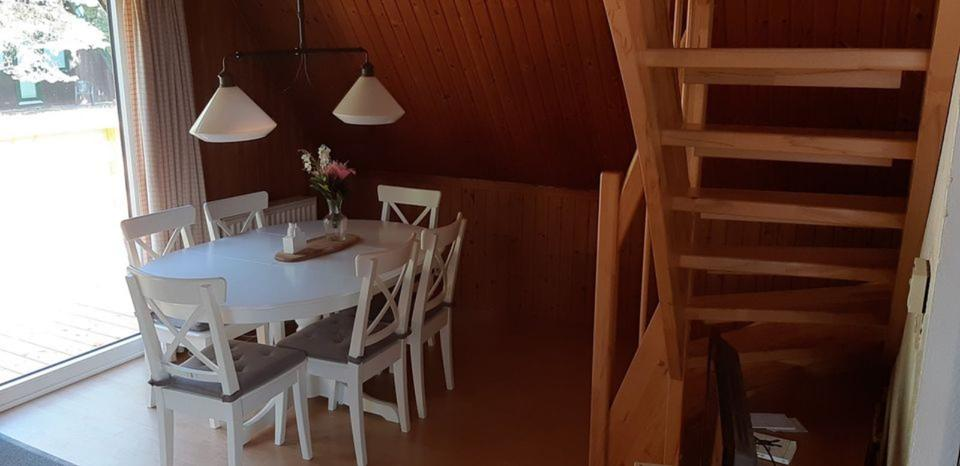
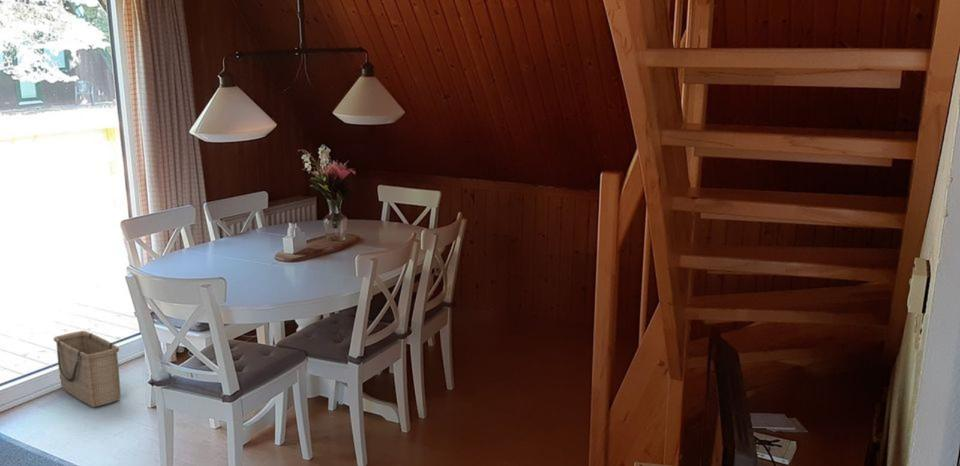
+ basket [53,330,121,408]
